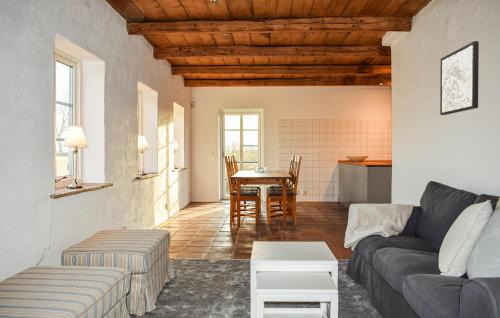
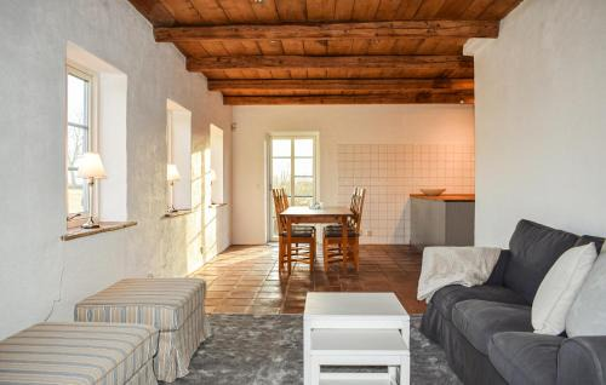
- wall art [439,40,480,116]
